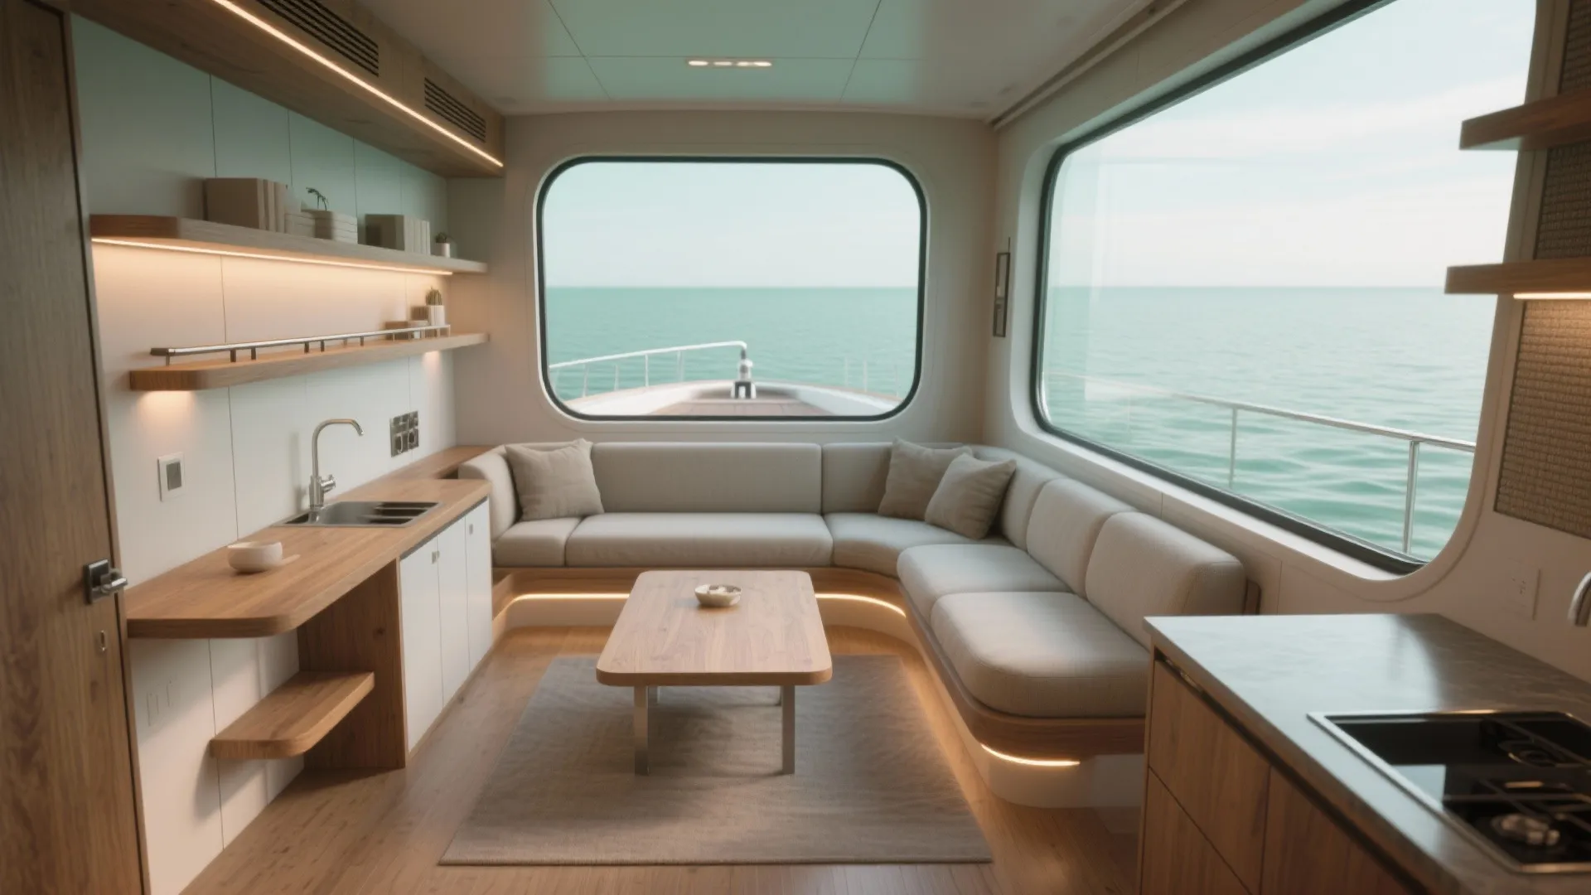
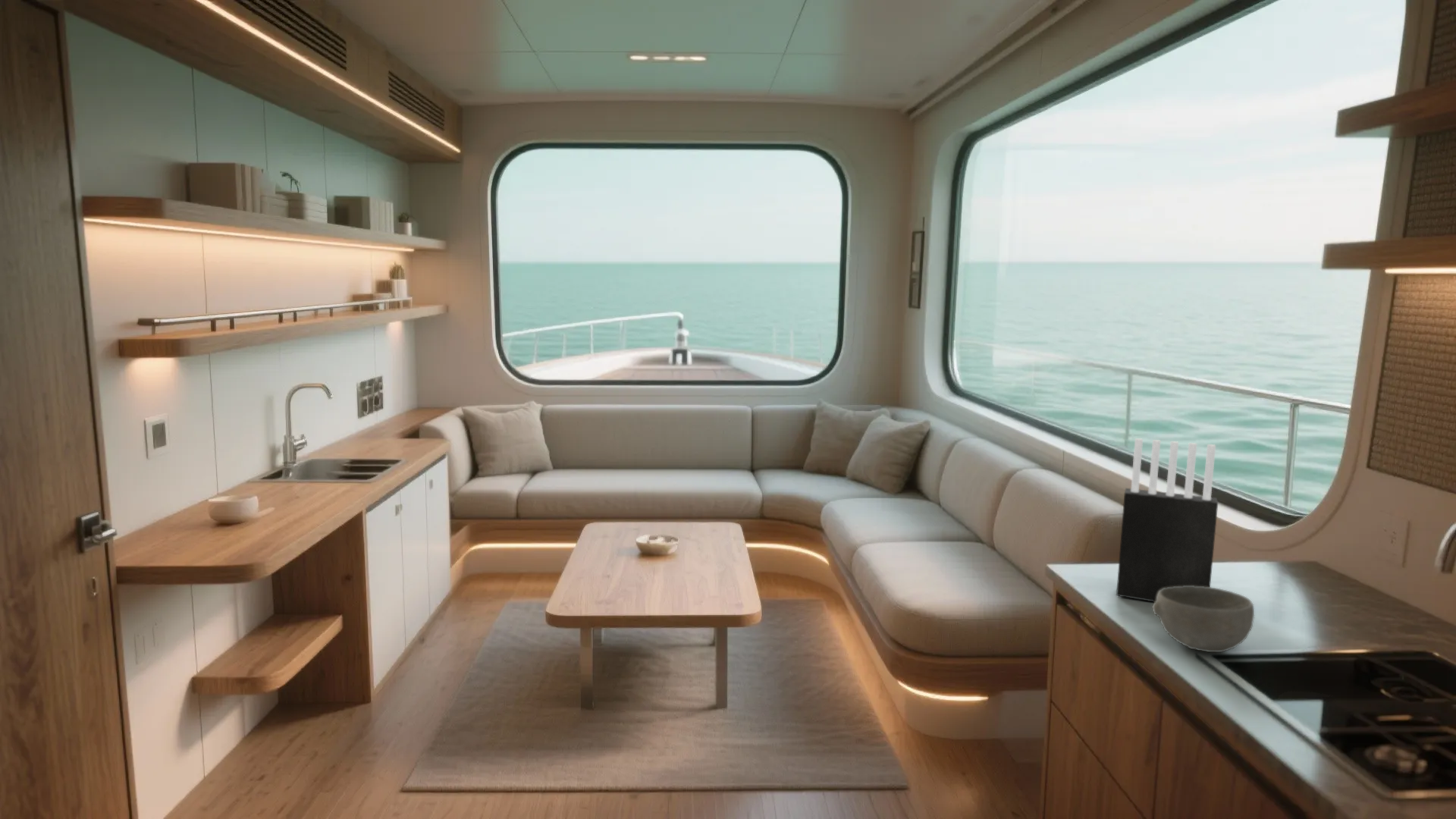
+ bowl [1152,585,1255,653]
+ knife block [1116,438,1219,603]
